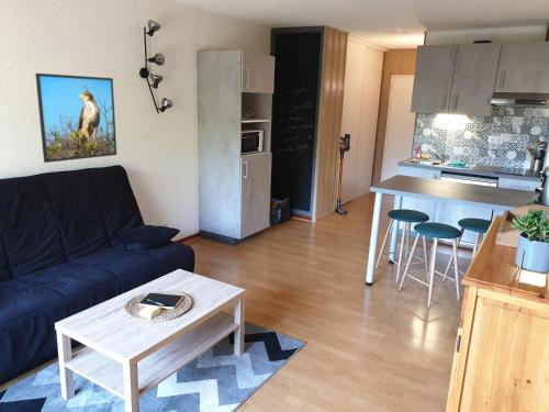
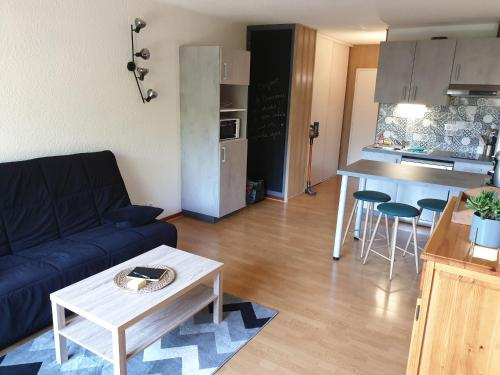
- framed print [34,73,117,164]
